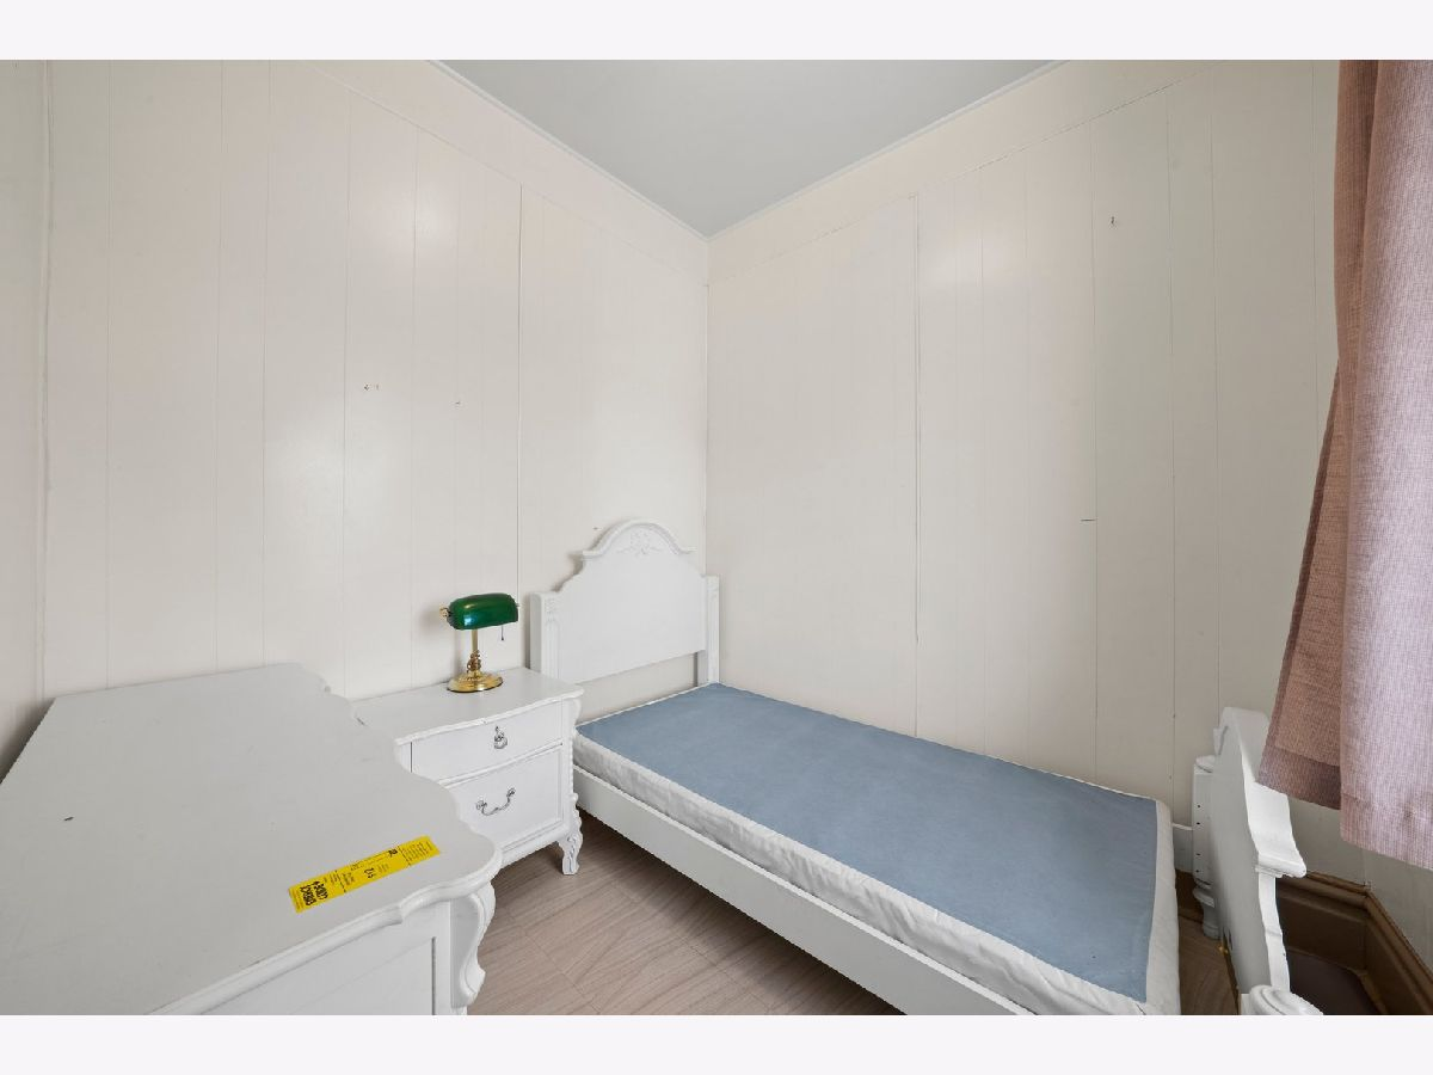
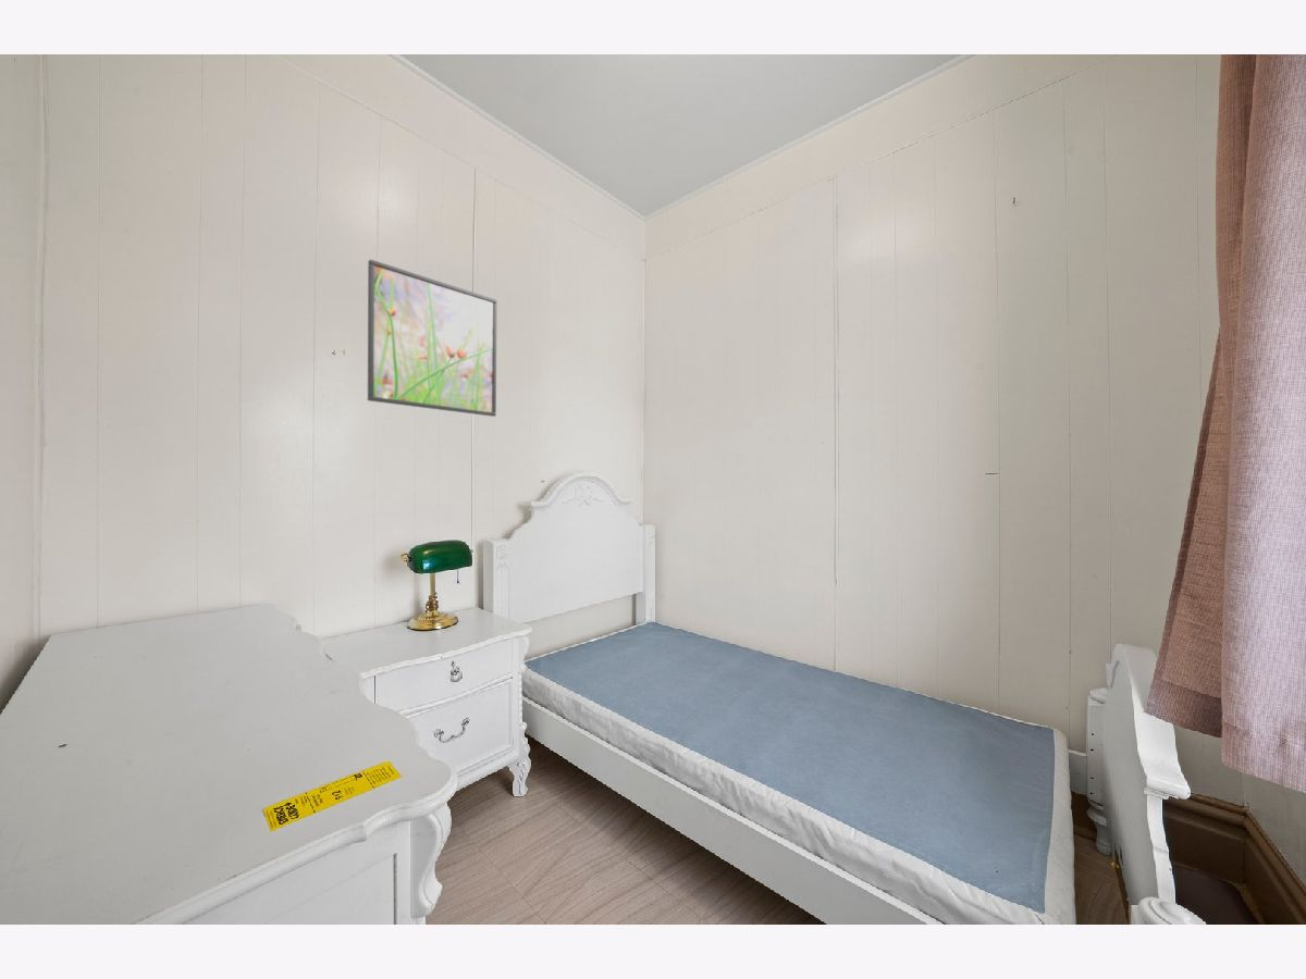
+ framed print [367,259,497,418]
